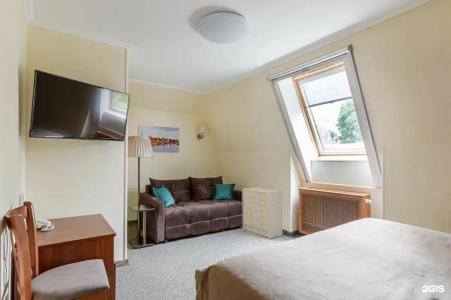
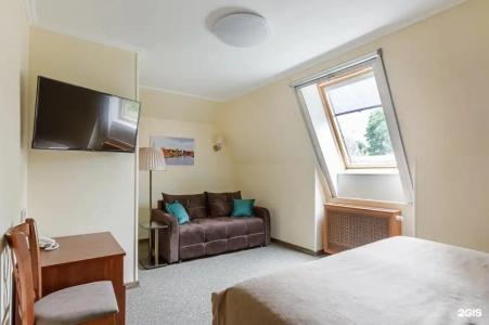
- dresser [241,186,283,240]
